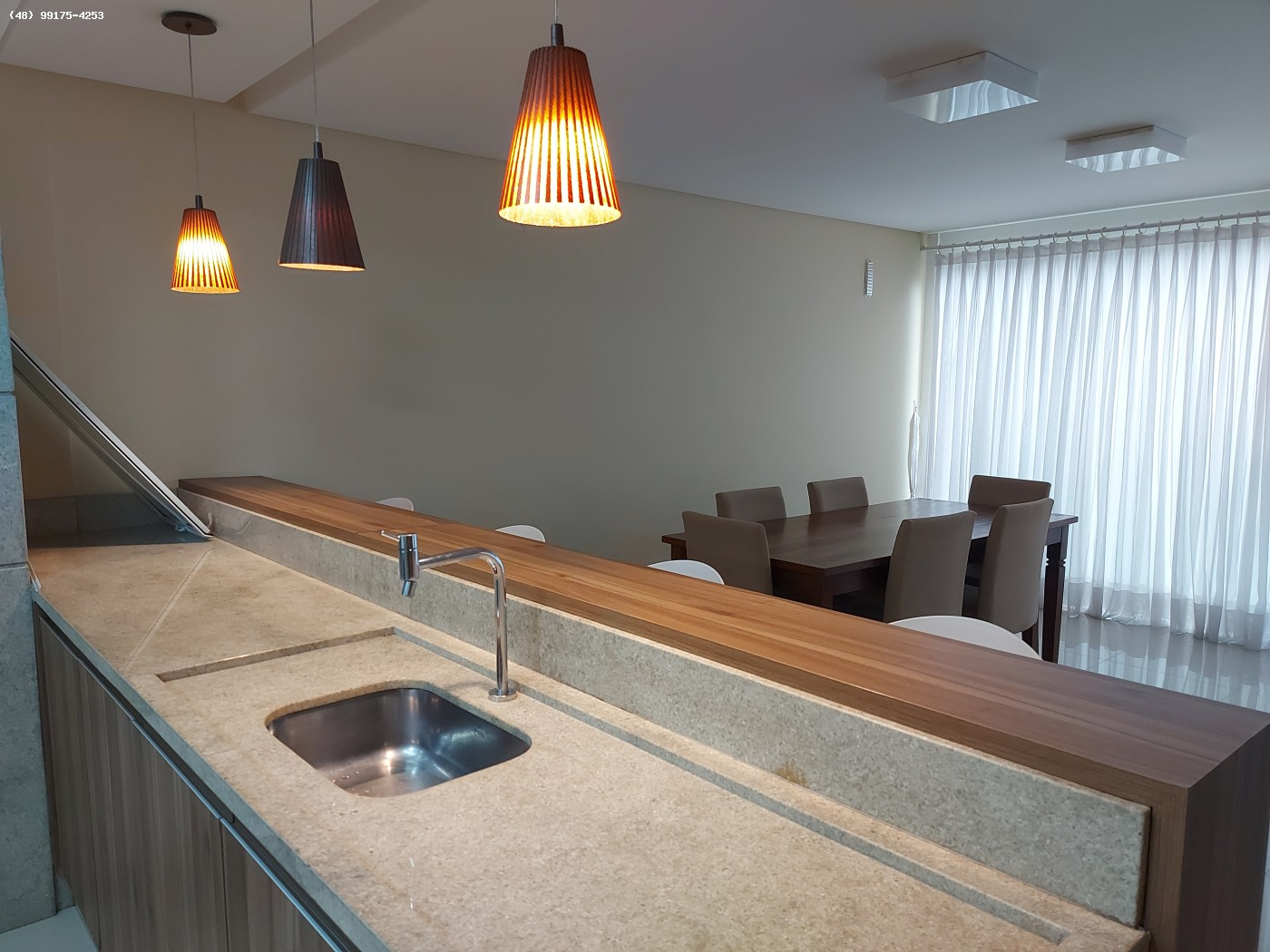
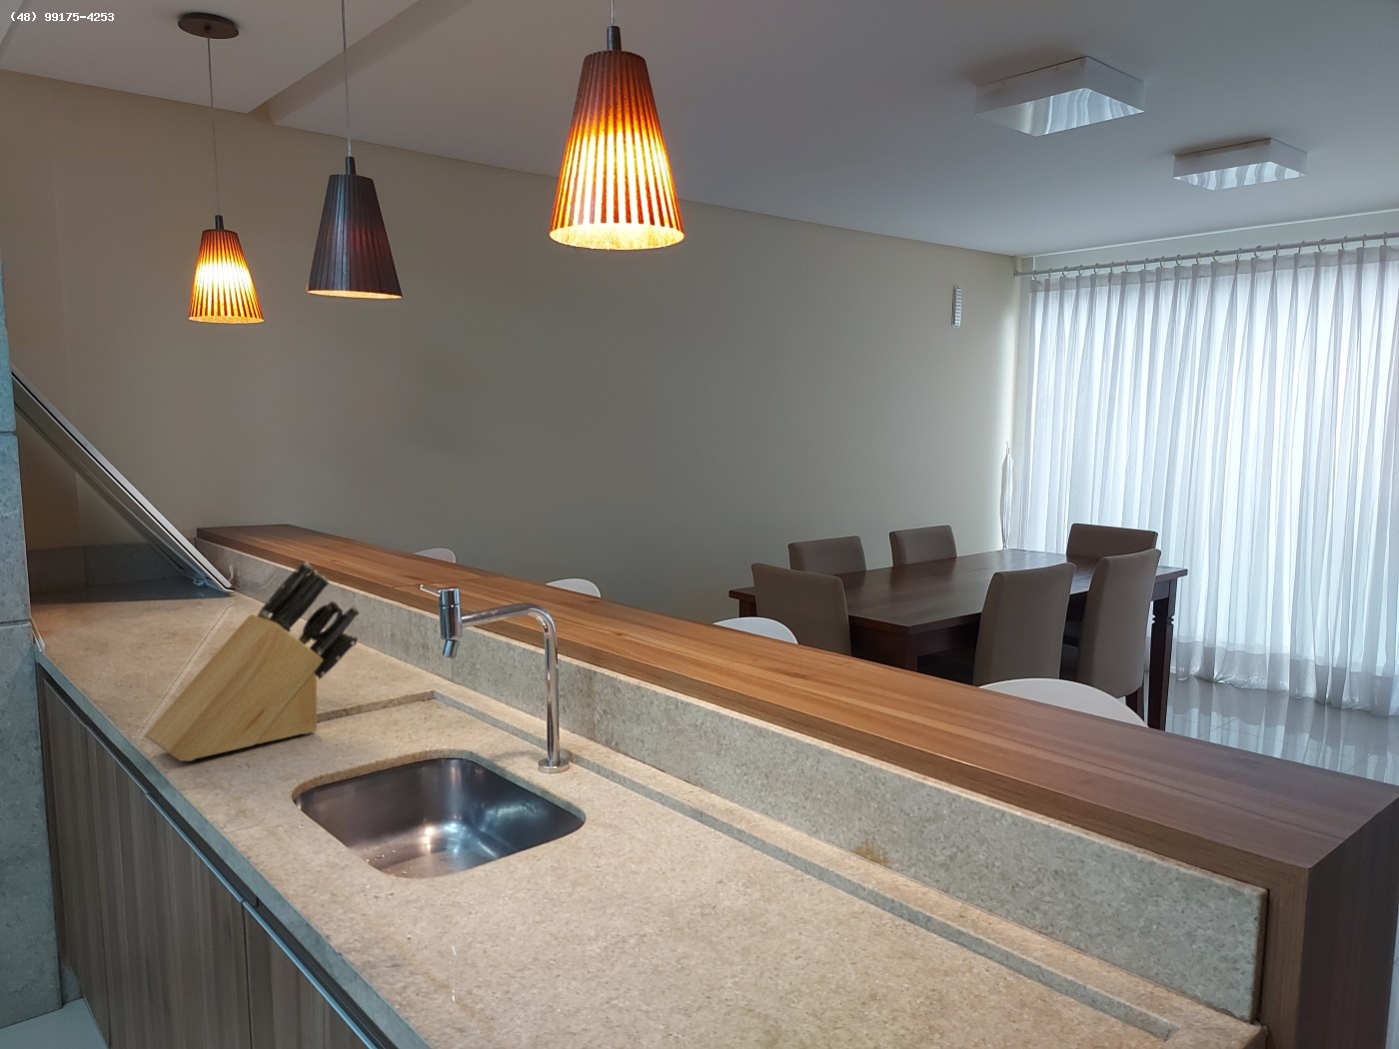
+ knife block [144,561,360,763]
